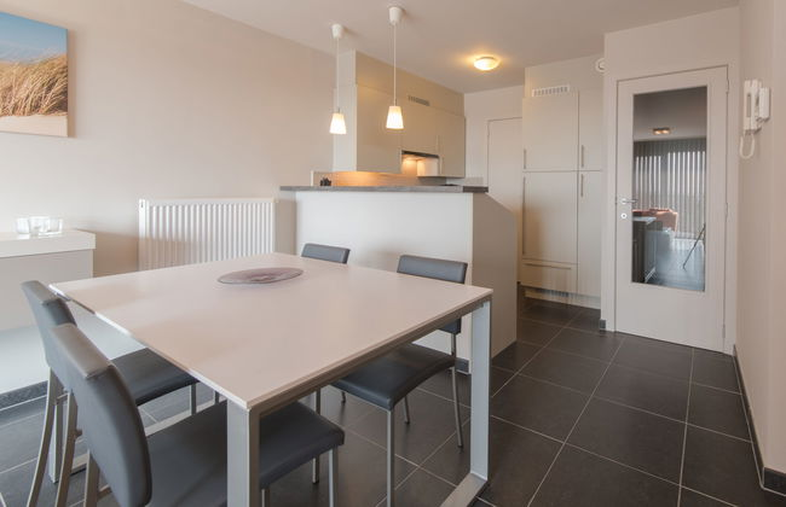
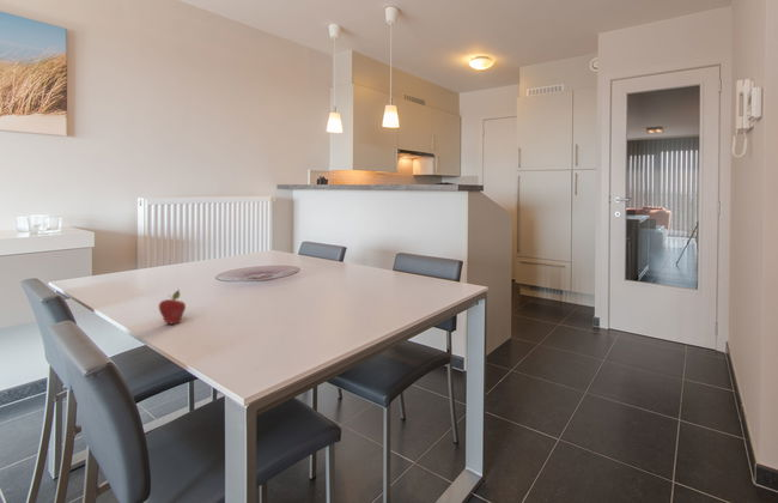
+ fruit [158,289,187,326]
